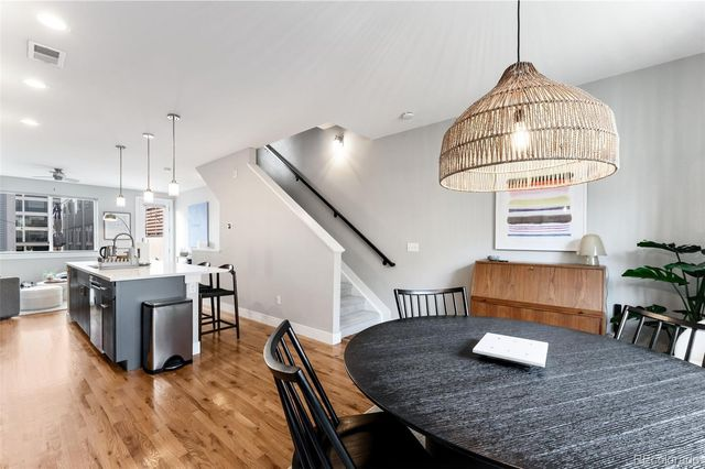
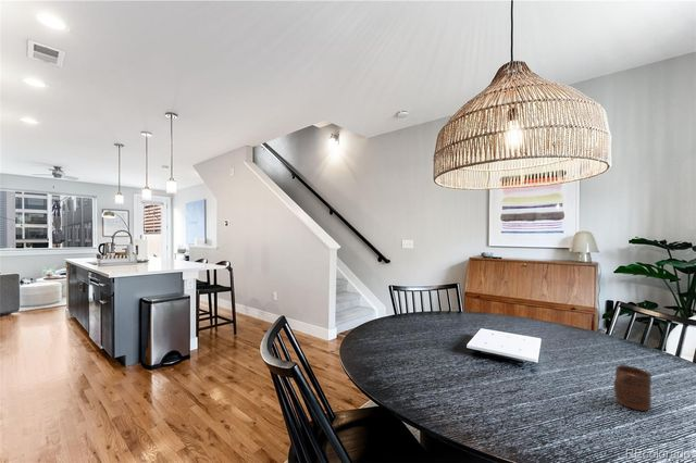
+ cup [613,364,652,412]
